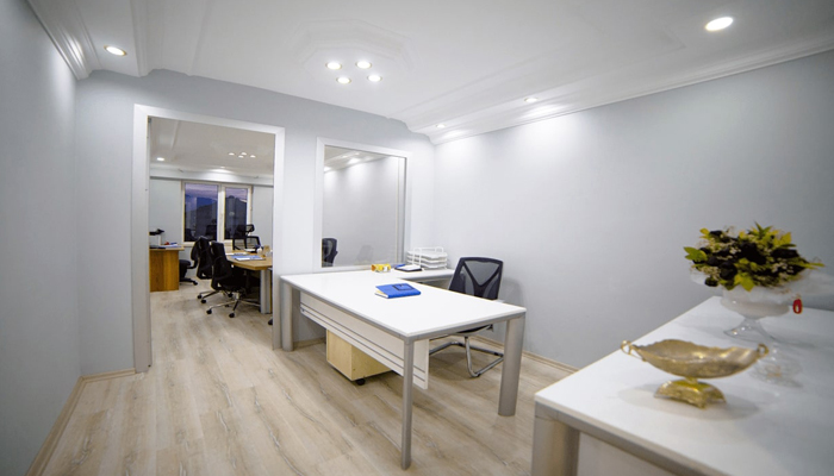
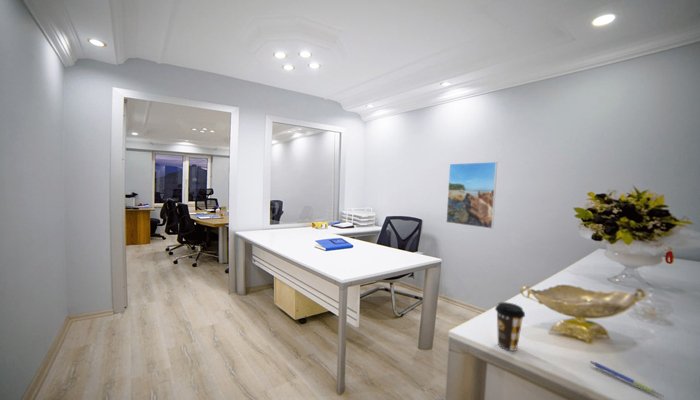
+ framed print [445,161,498,230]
+ coffee cup [494,301,526,352]
+ pen [589,360,666,398]
